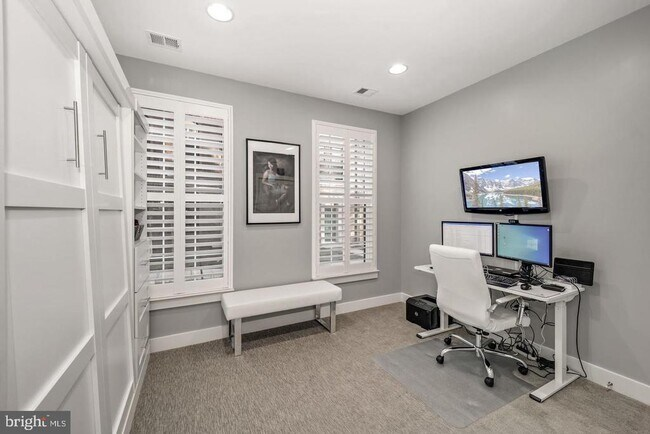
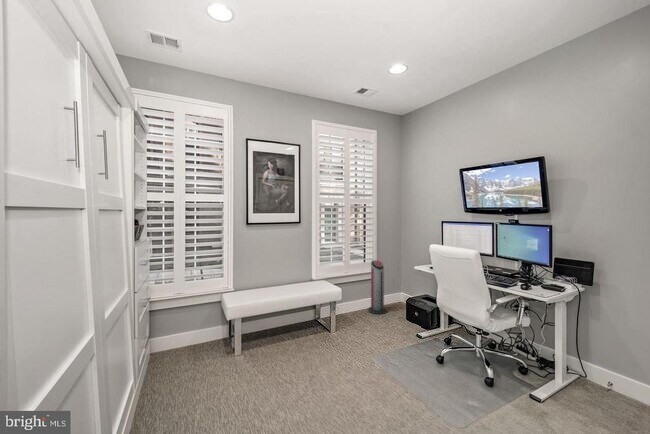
+ air purifier [367,259,388,315]
